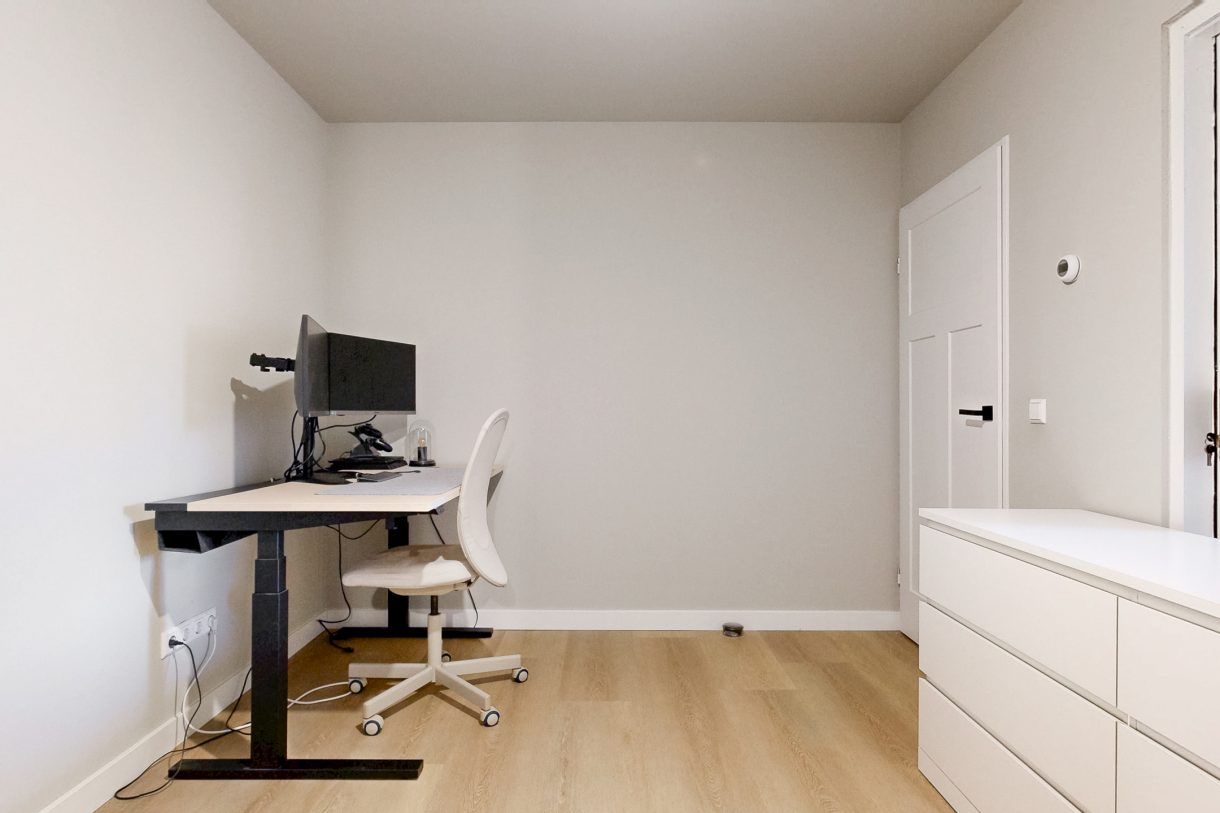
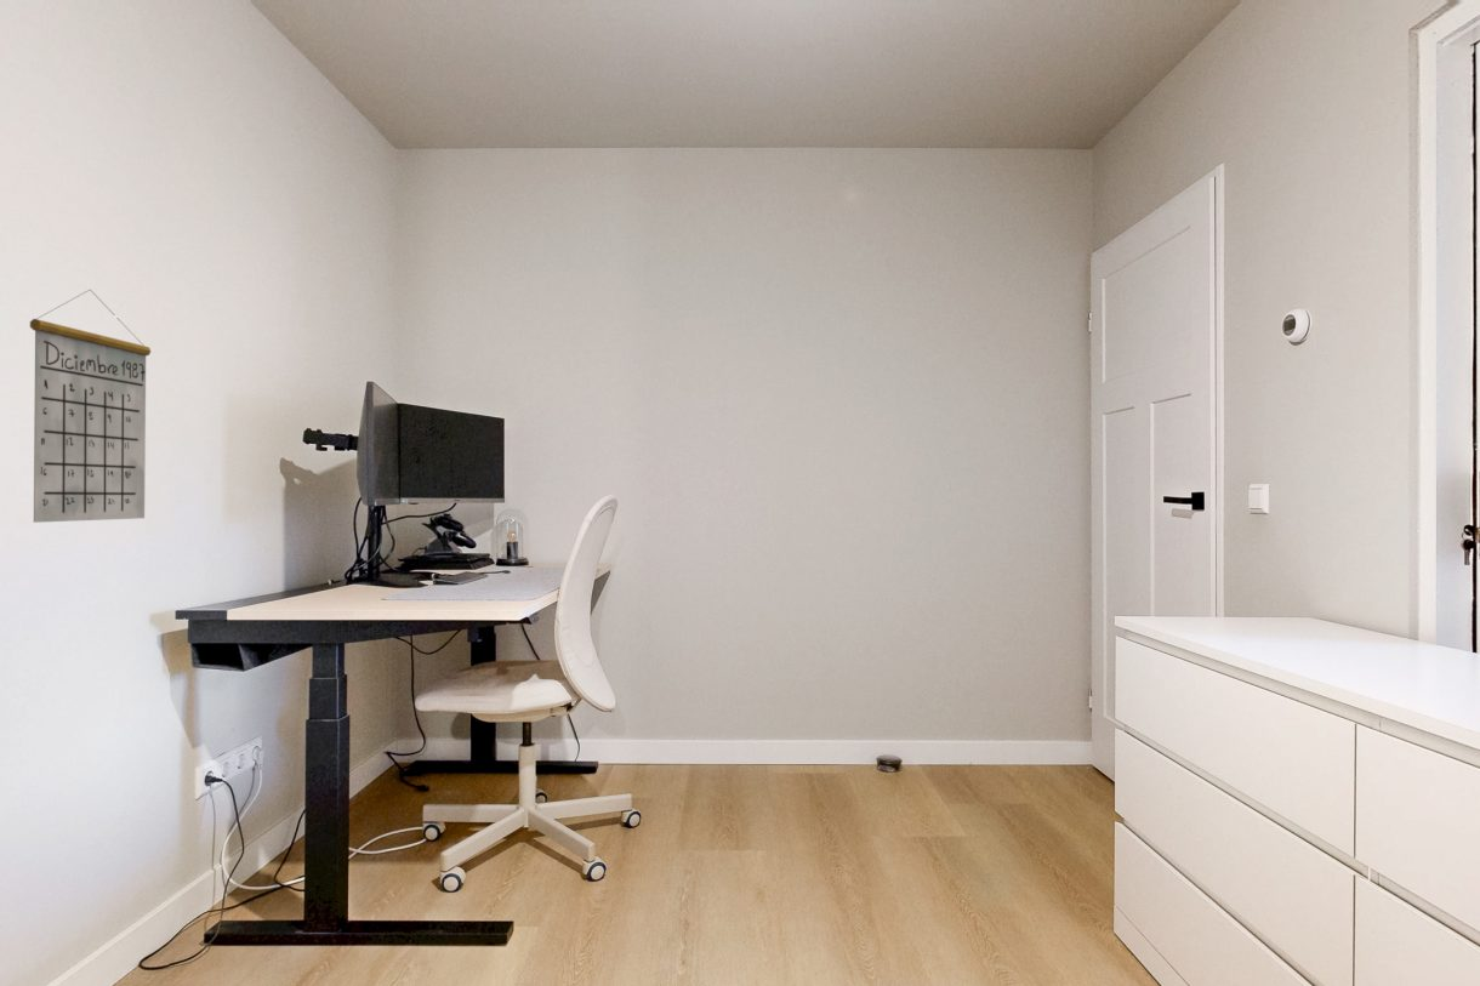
+ calendar [29,289,152,524]
